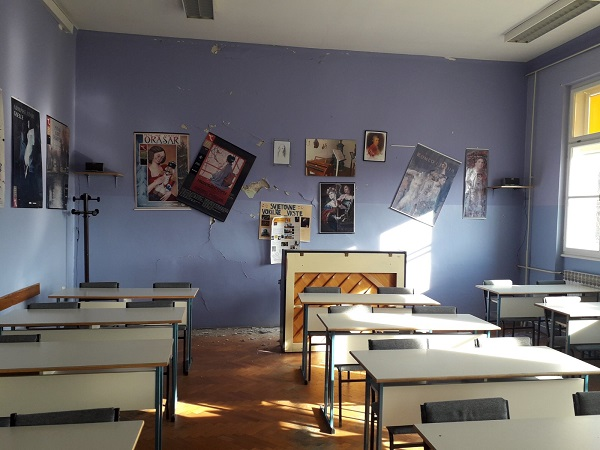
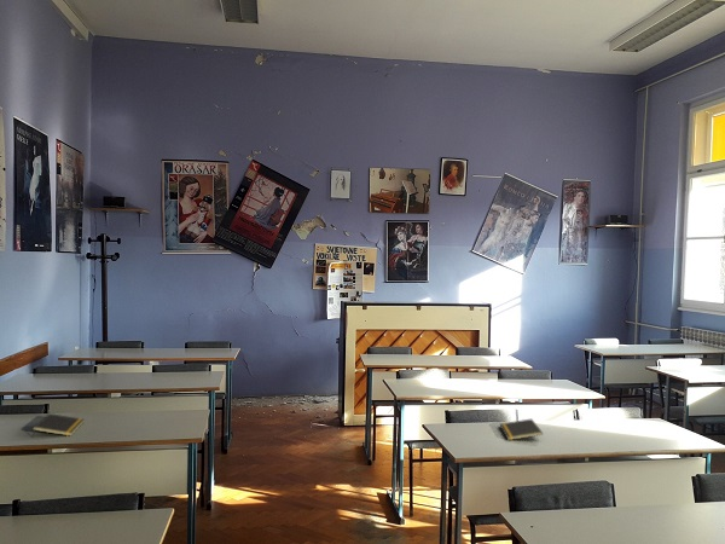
+ notepad [31,412,86,439]
+ notepad [499,418,544,441]
